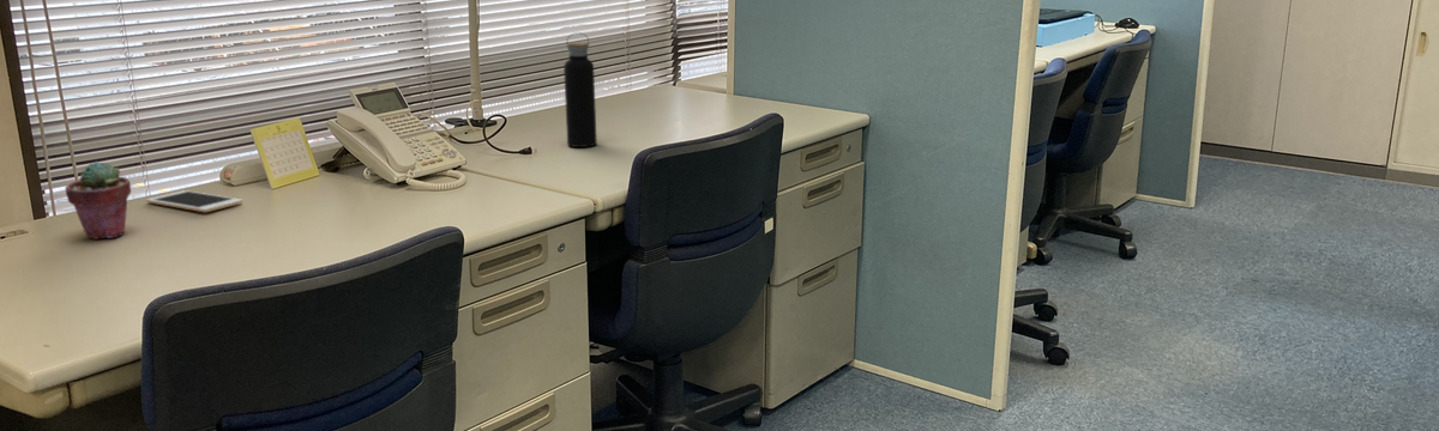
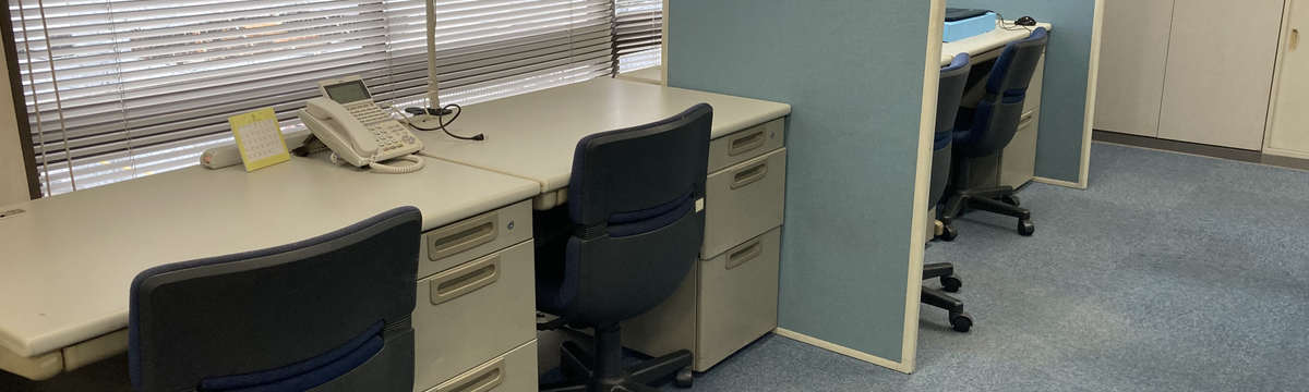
- water bottle [562,31,598,148]
- potted succulent [64,160,132,241]
- cell phone [145,189,243,213]
